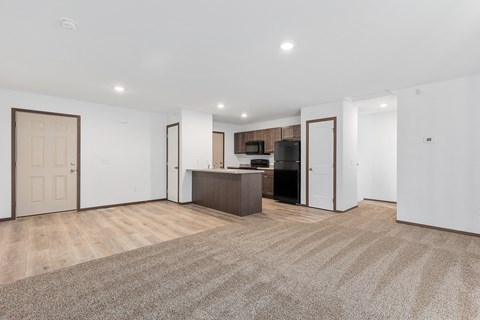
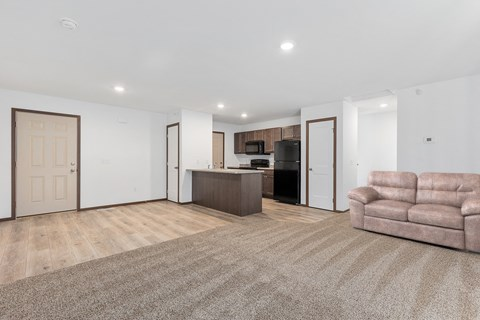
+ sofa [346,170,480,256]
